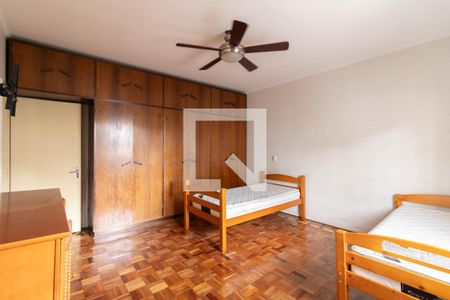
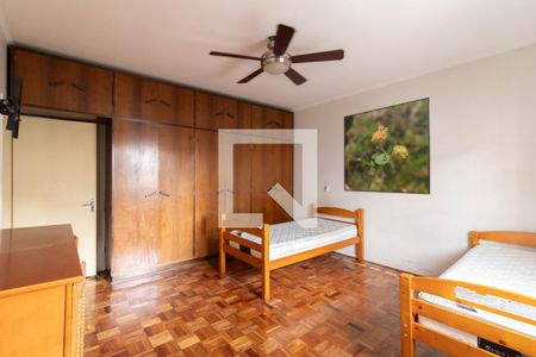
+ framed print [343,96,431,195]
